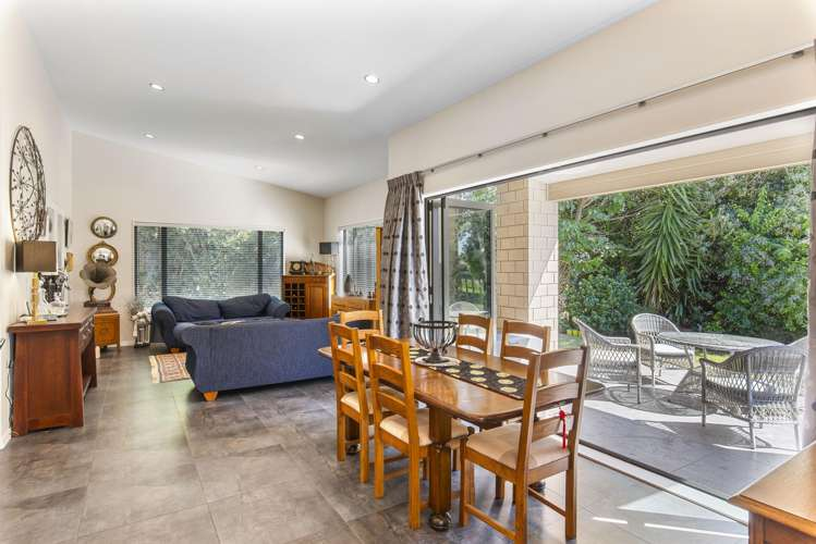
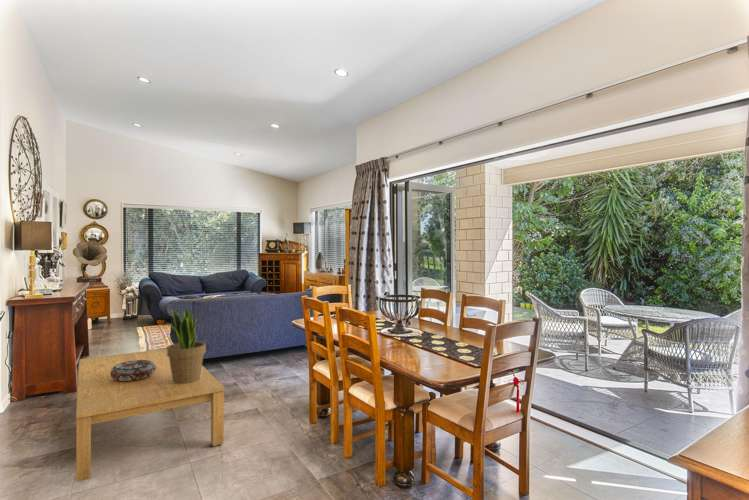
+ decorative bowl [110,360,156,381]
+ coffee table [75,348,225,483]
+ potted plant [160,307,207,384]
